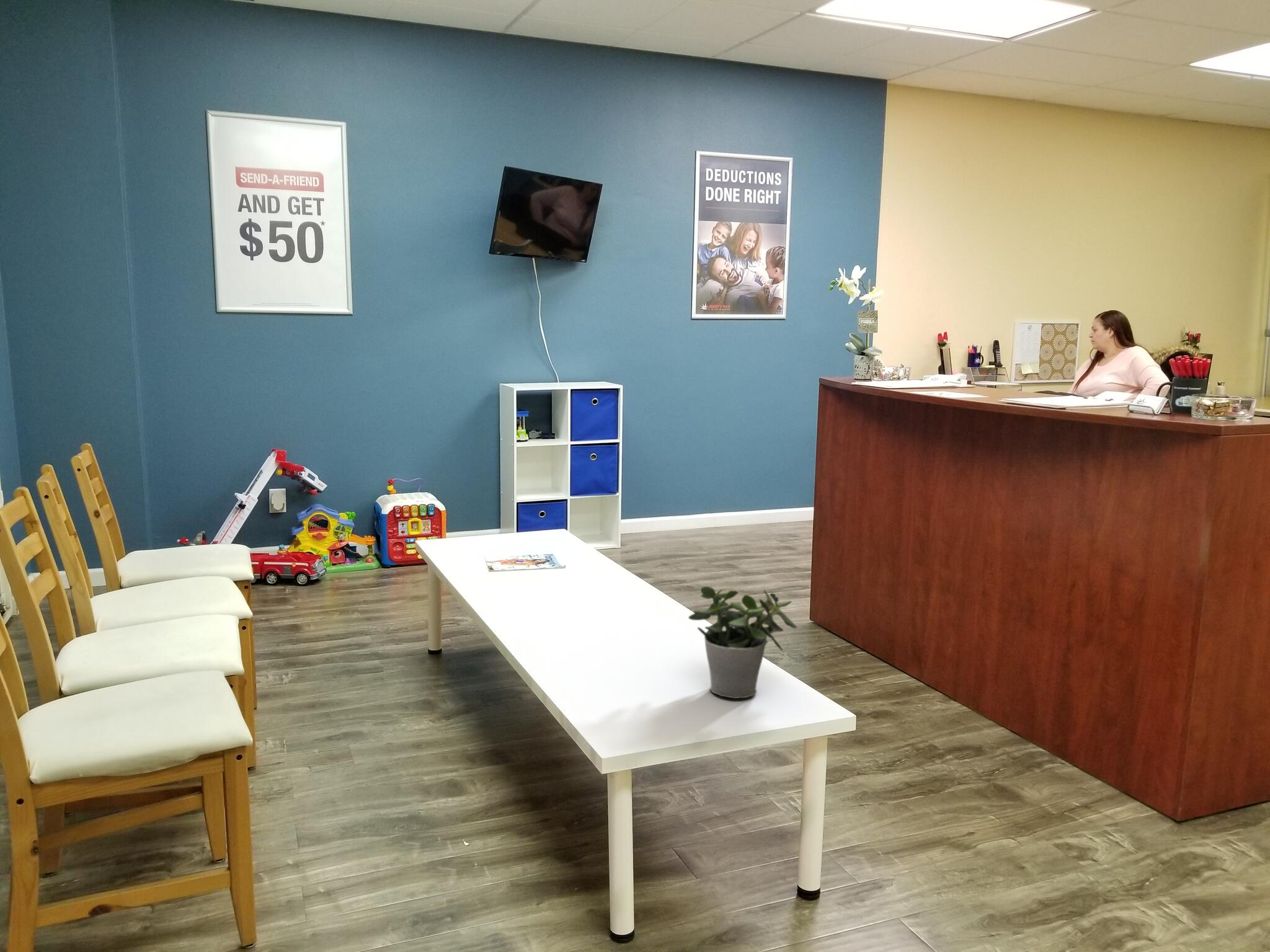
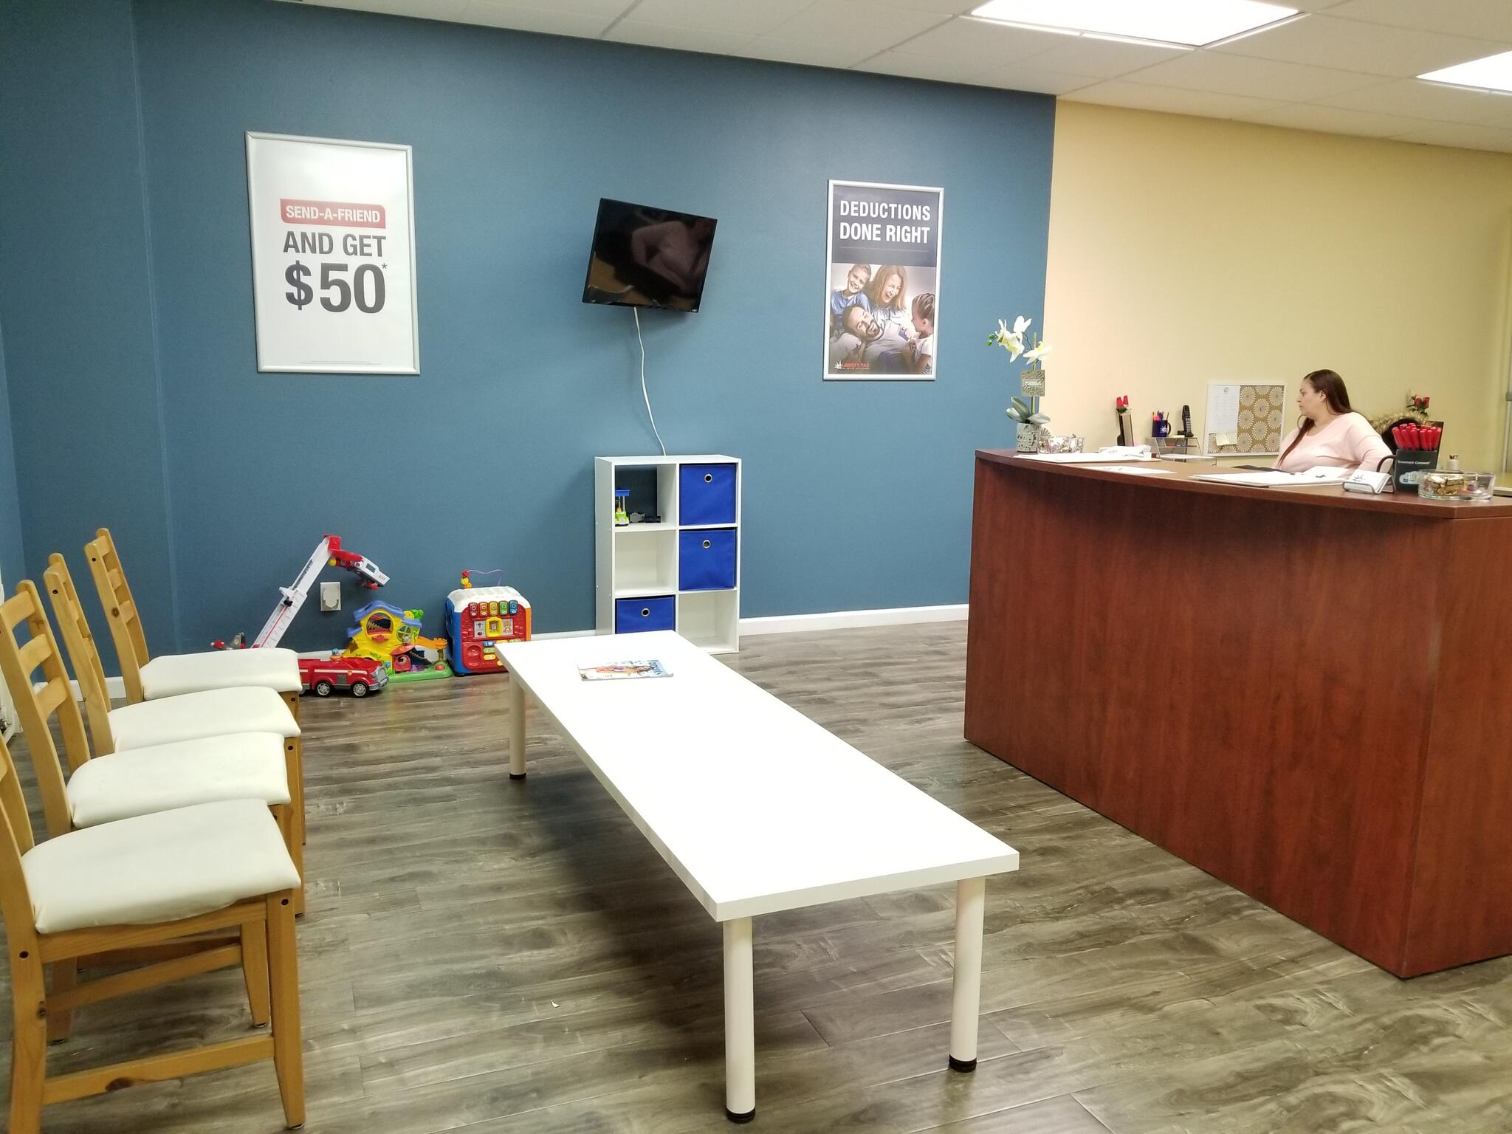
- potted plant [688,586,797,699]
